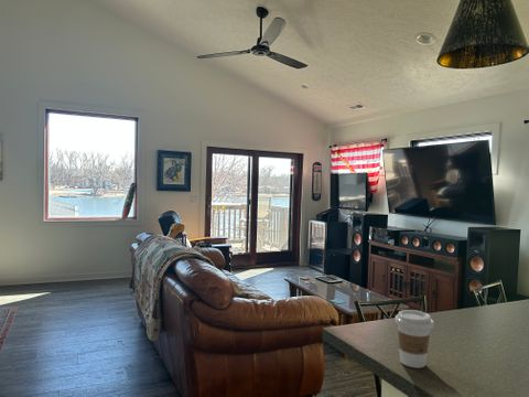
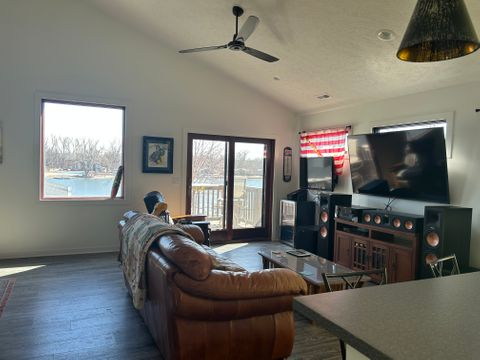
- coffee cup [393,309,434,369]
